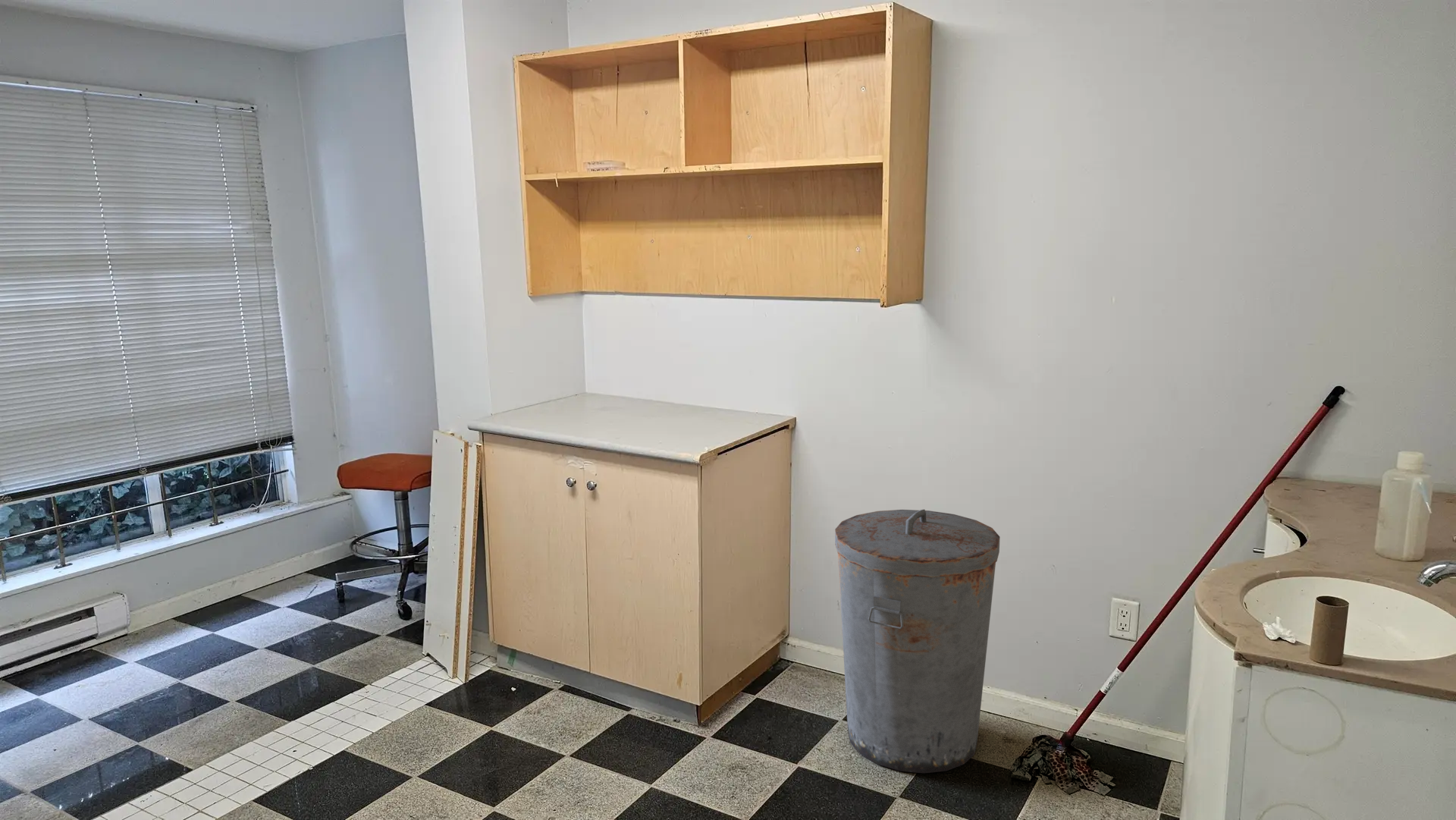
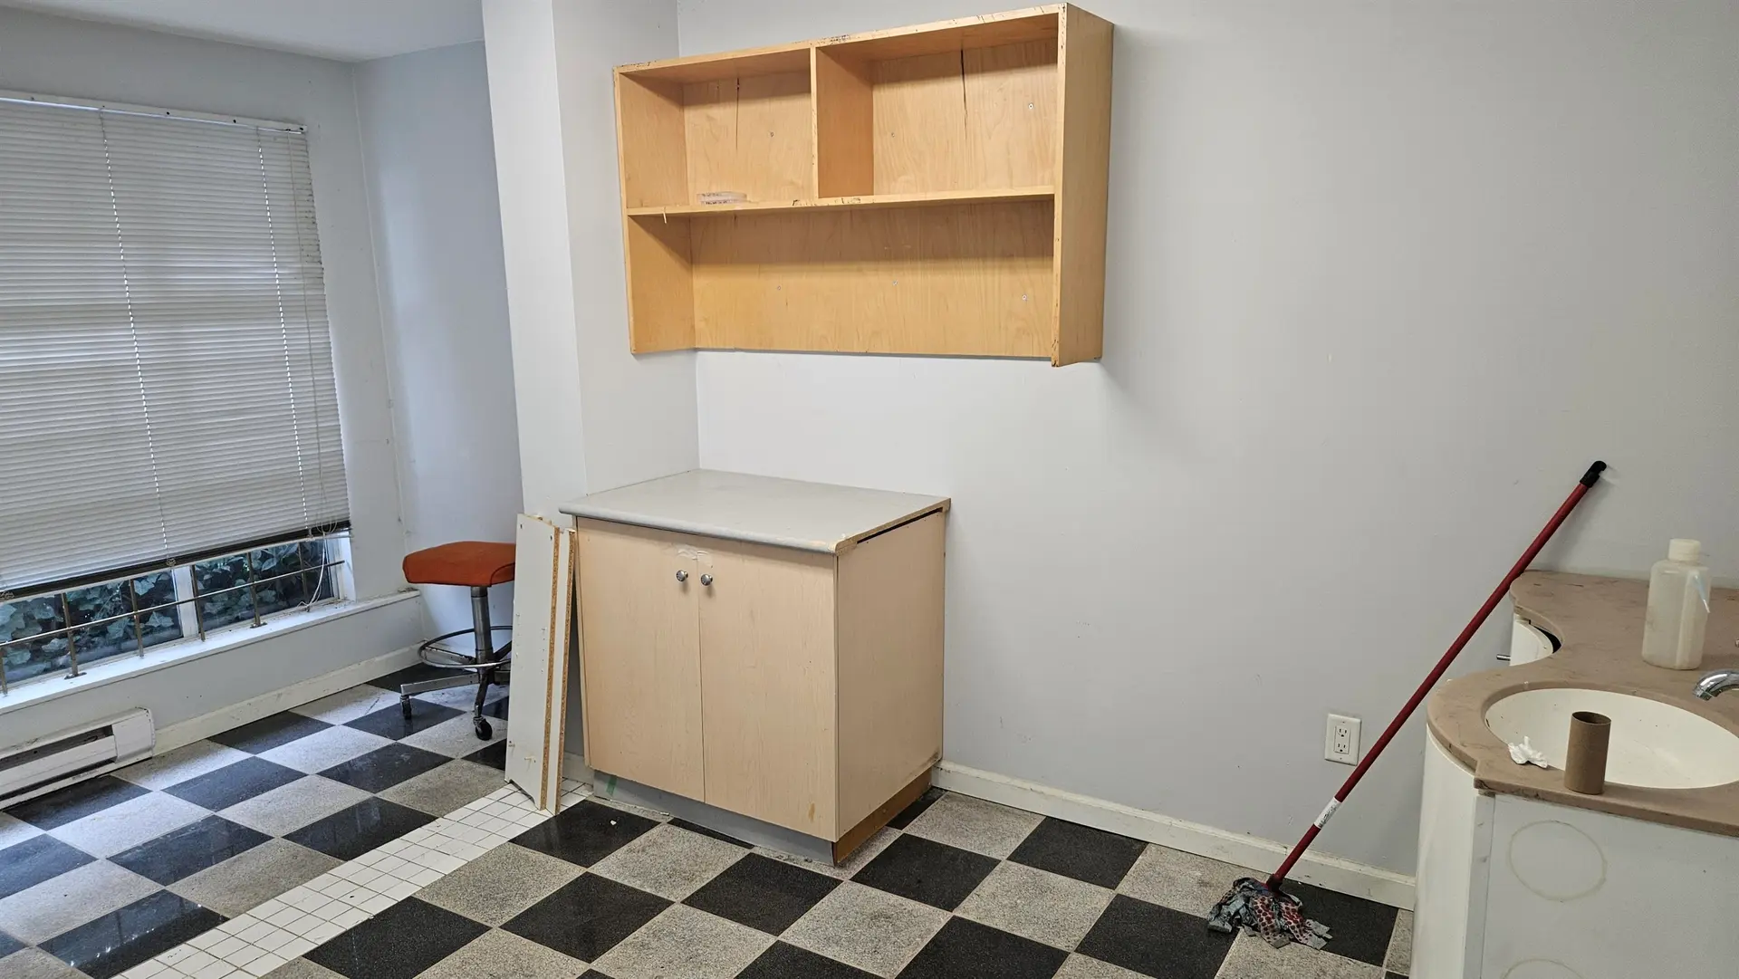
- trash can [834,509,1001,774]
